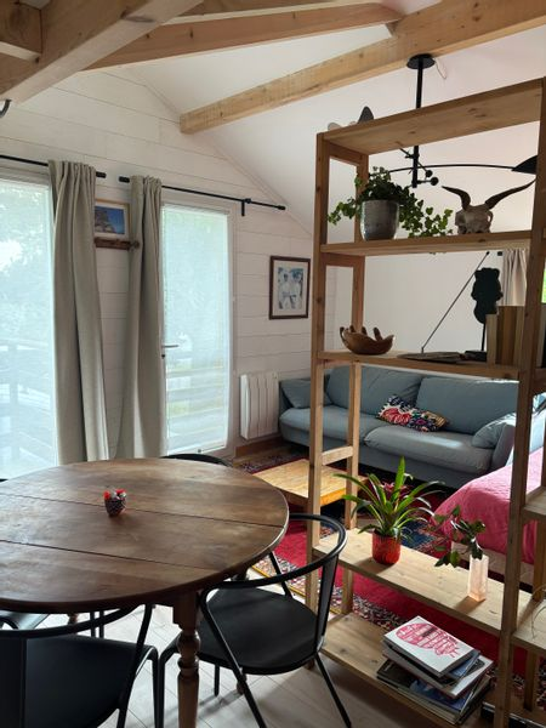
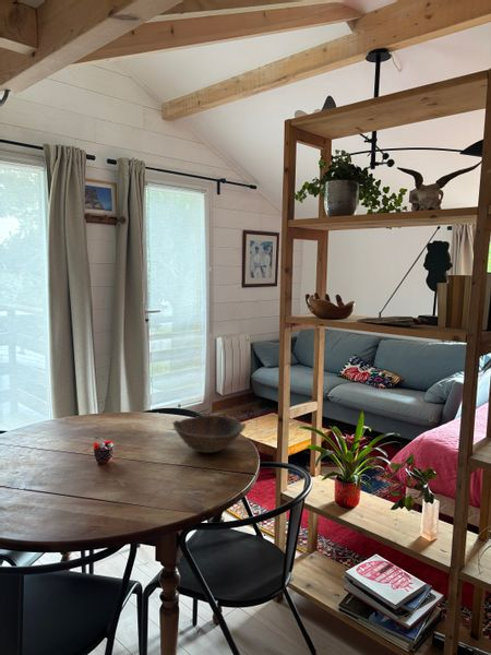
+ bowl [171,415,247,454]
